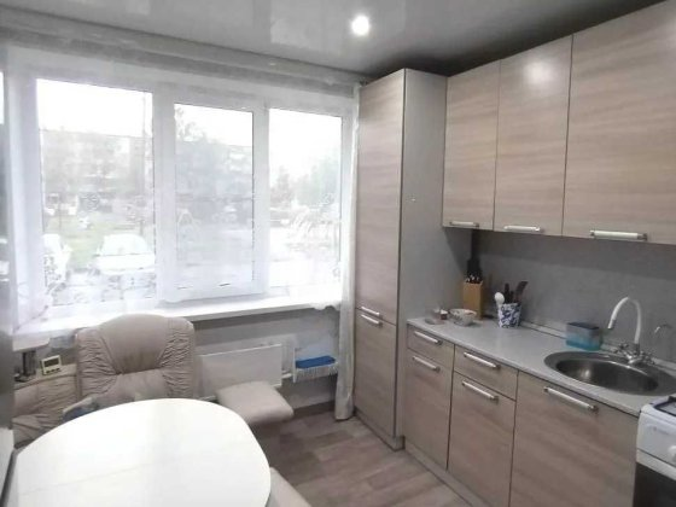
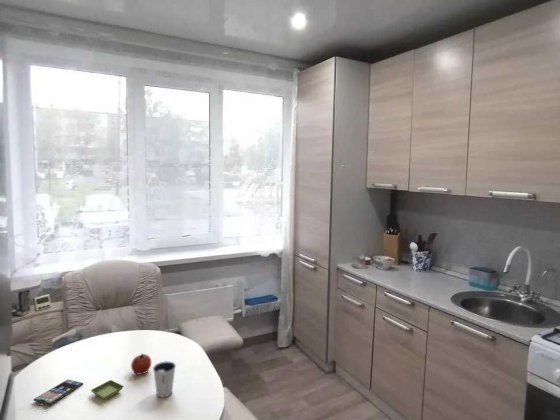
+ smartphone [33,379,84,406]
+ saucer [90,379,124,400]
+ fruit [130,352,152,376]
+ dixie cup [152,360,177,398]
